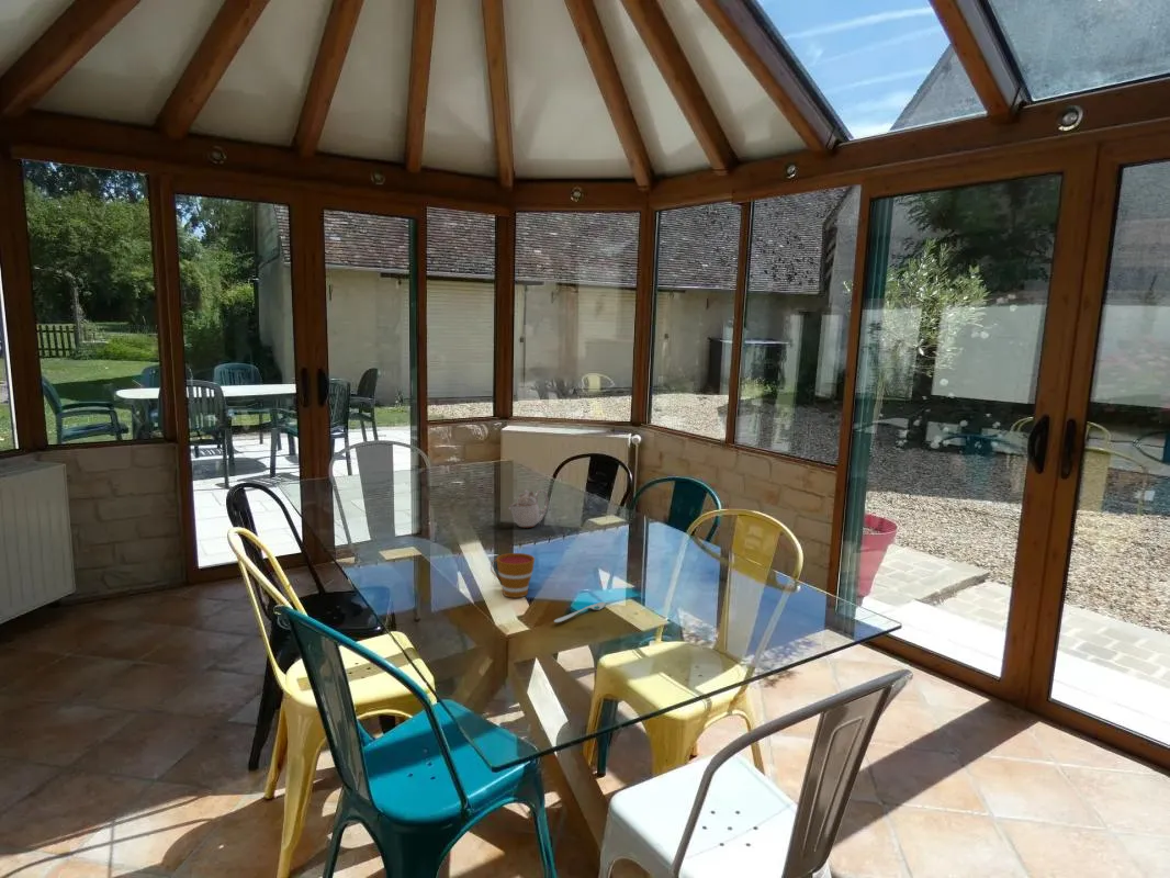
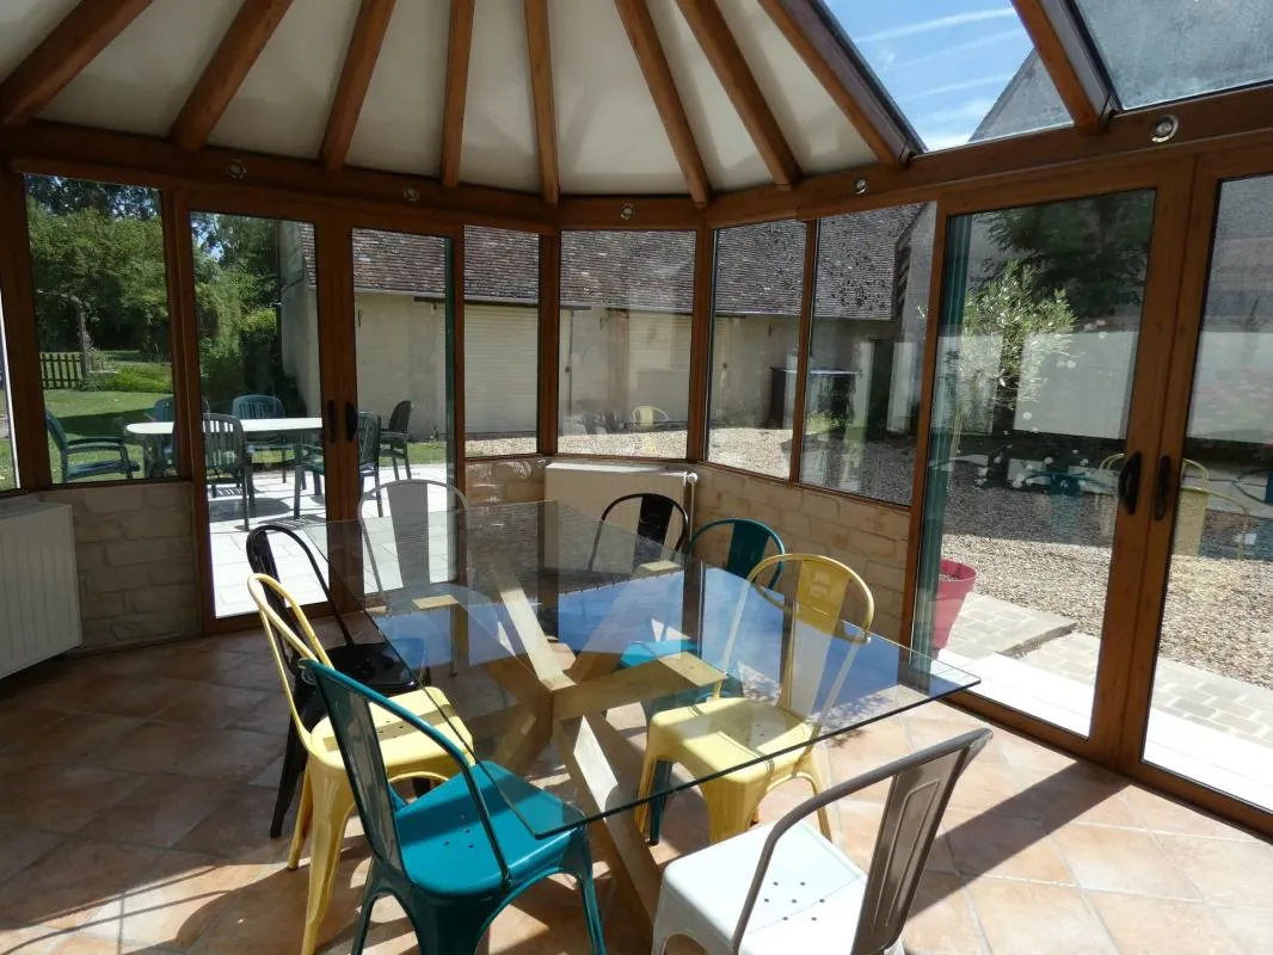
- teapot [507,488,550,529]
- spoon [553,601,606,623]
- cup [490,552,536,599]
